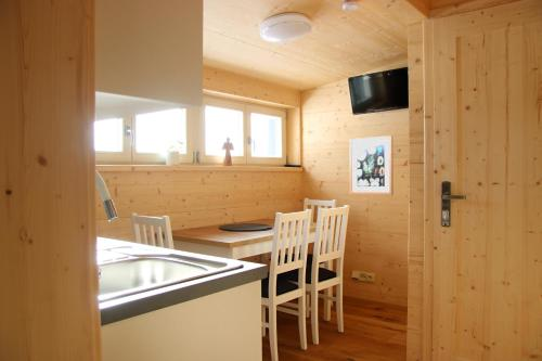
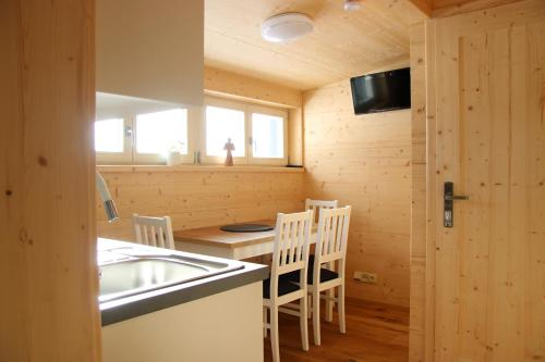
- wall art [348,134,395,196]
